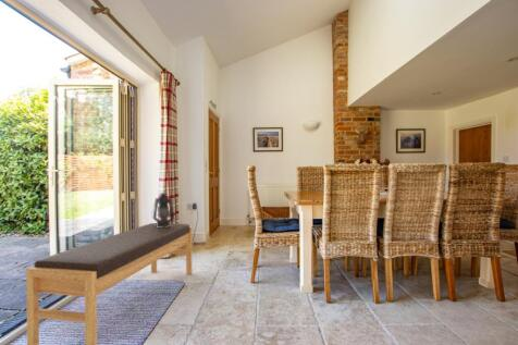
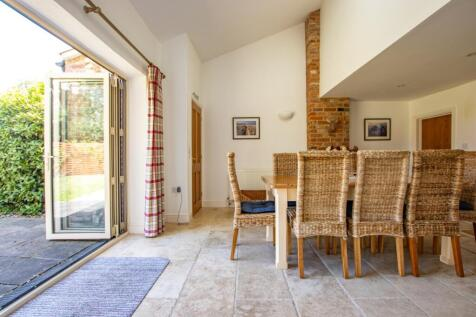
- bench [25,222,194,345]
- lantern [150,192,175,227]
